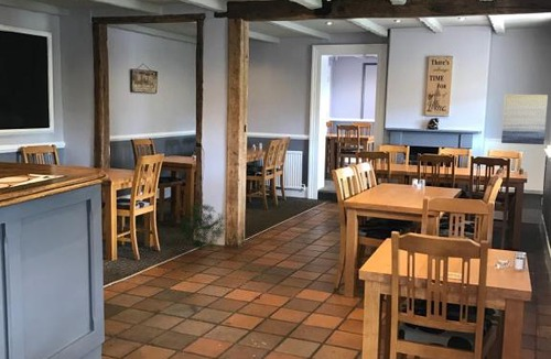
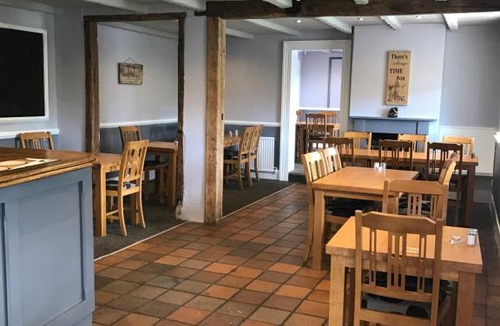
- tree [175,198,228,253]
- wall art [500,94,549,145]
